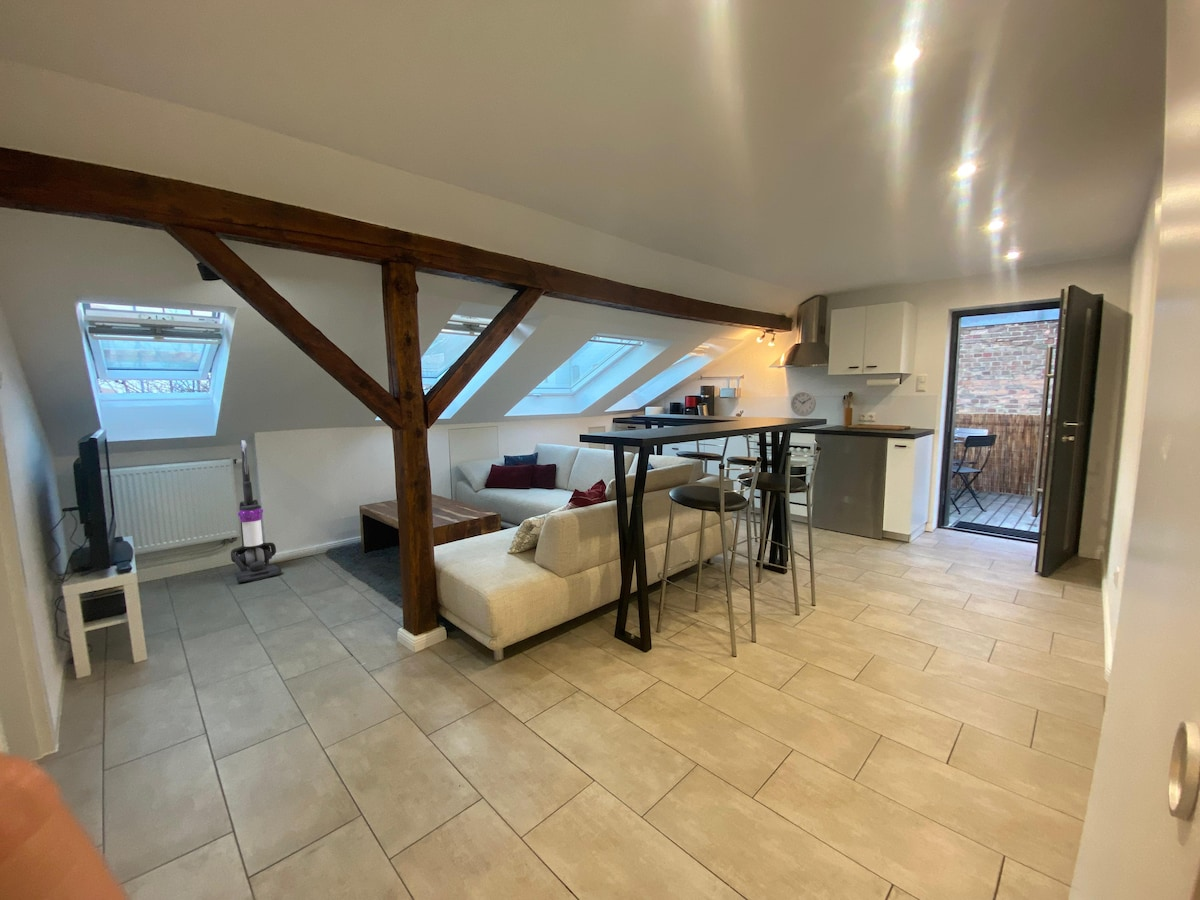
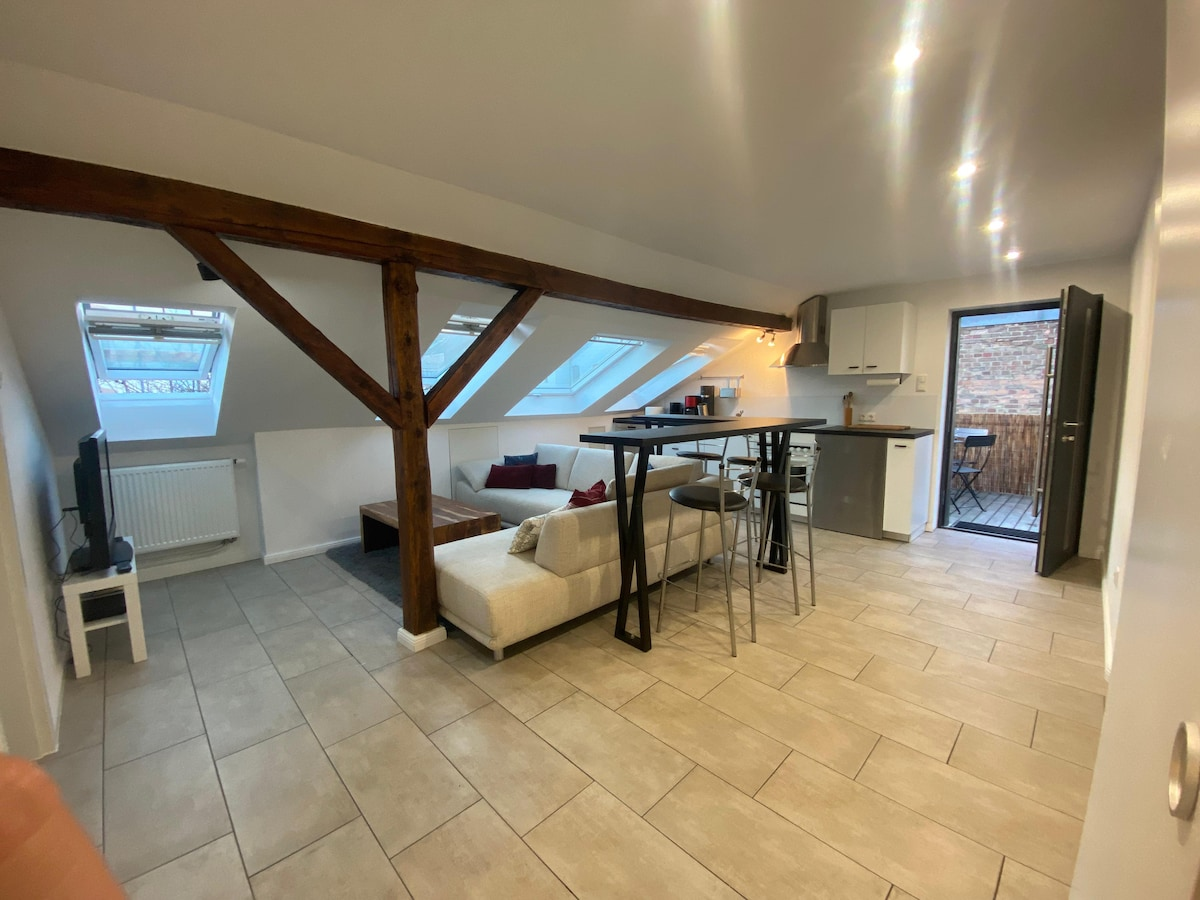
- vacuum cleaner [230,439,282,583]
- wall clock [790,389,817,417]
